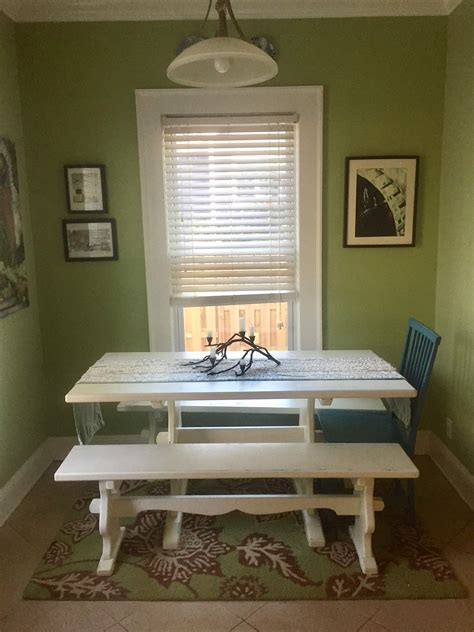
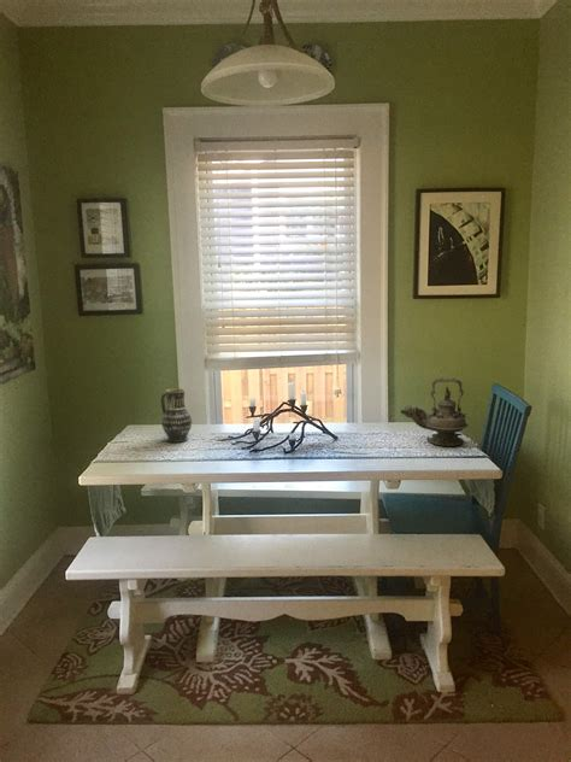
+ teapot [399,377,469,447]
+ vase [160,387,193,444]
